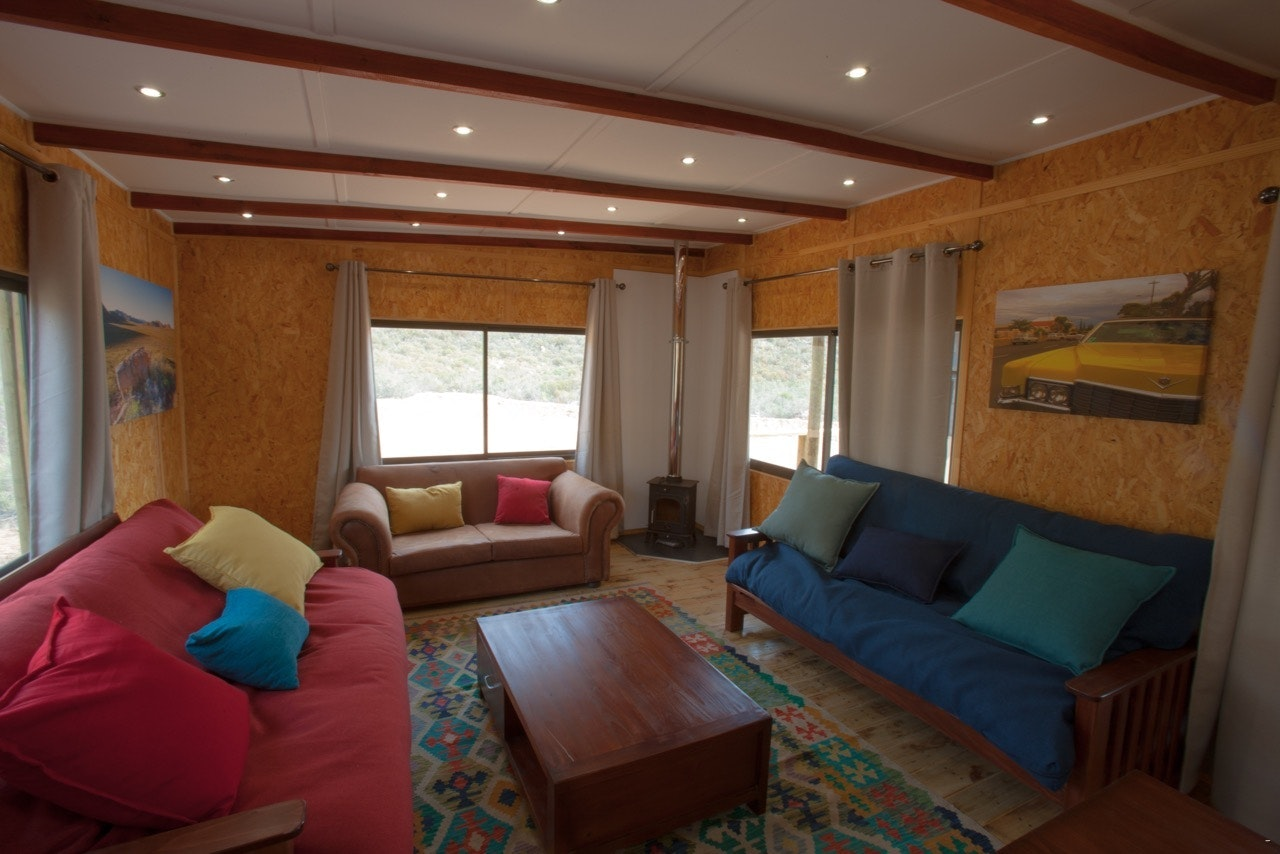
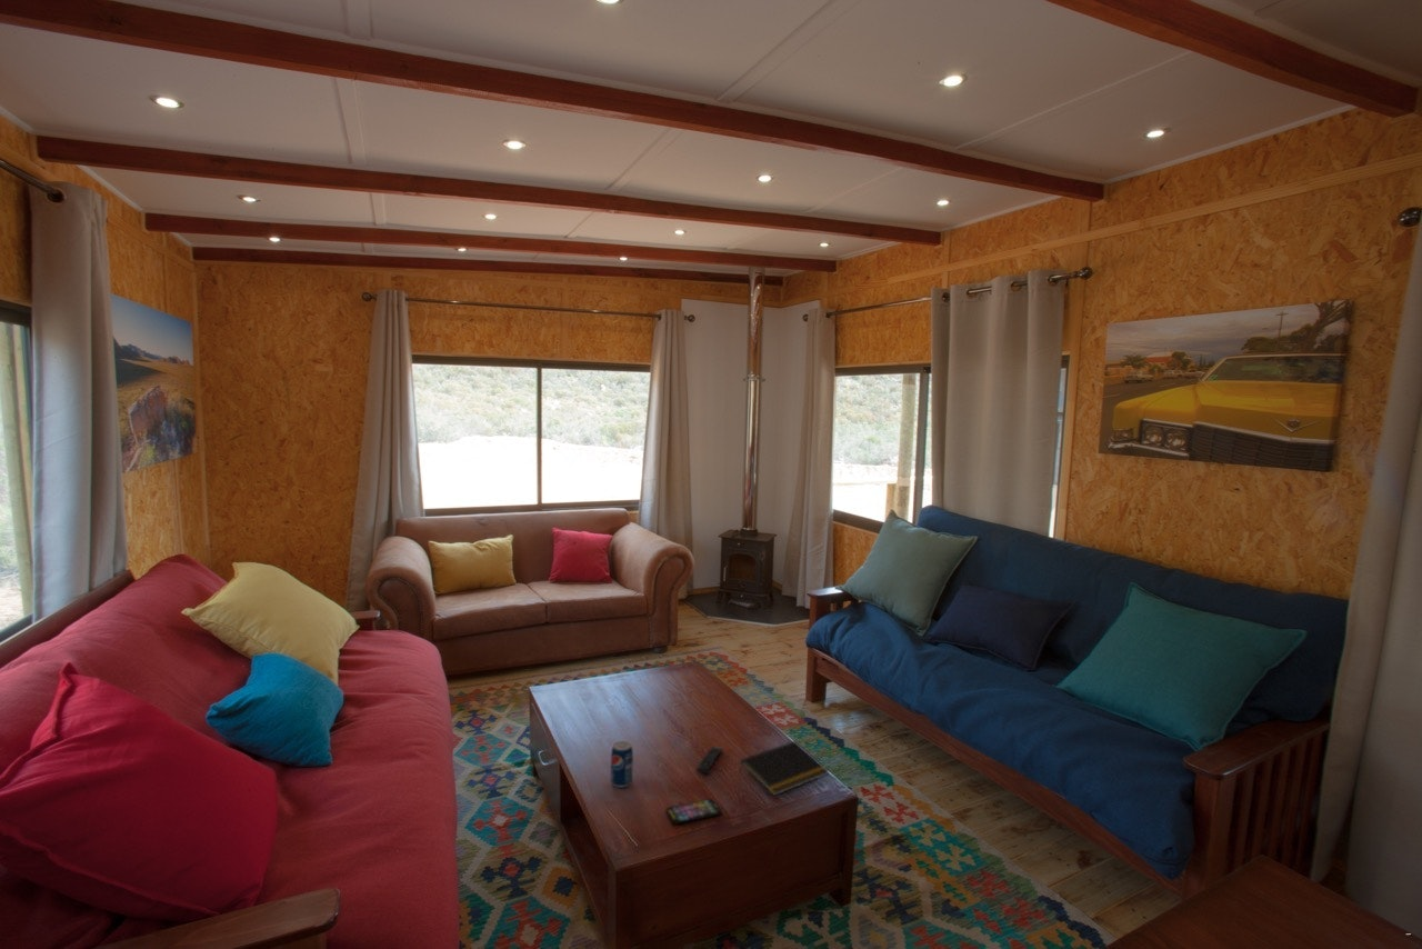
+ remote control [695,746,723,775]
+ smartphone [665,798,722,826]
+ beverage can [610,740,634,789]
+ notepad [739,740,830,797]
